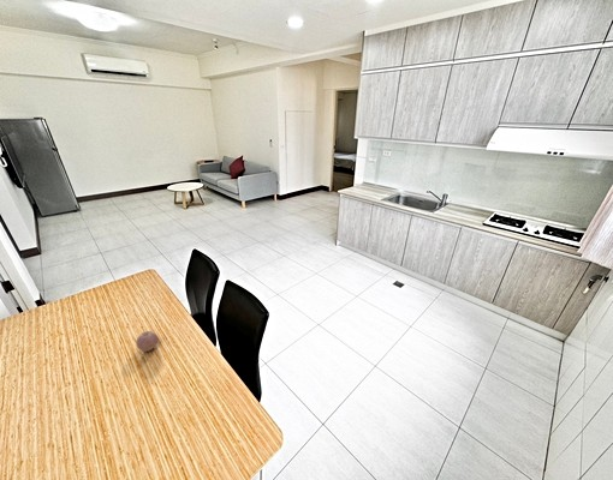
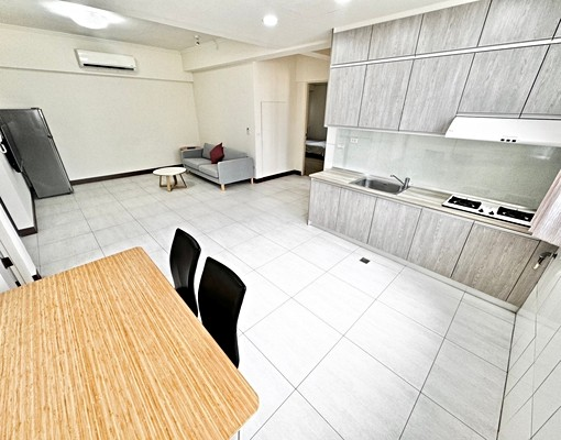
- fruit [135,330,160,353]
